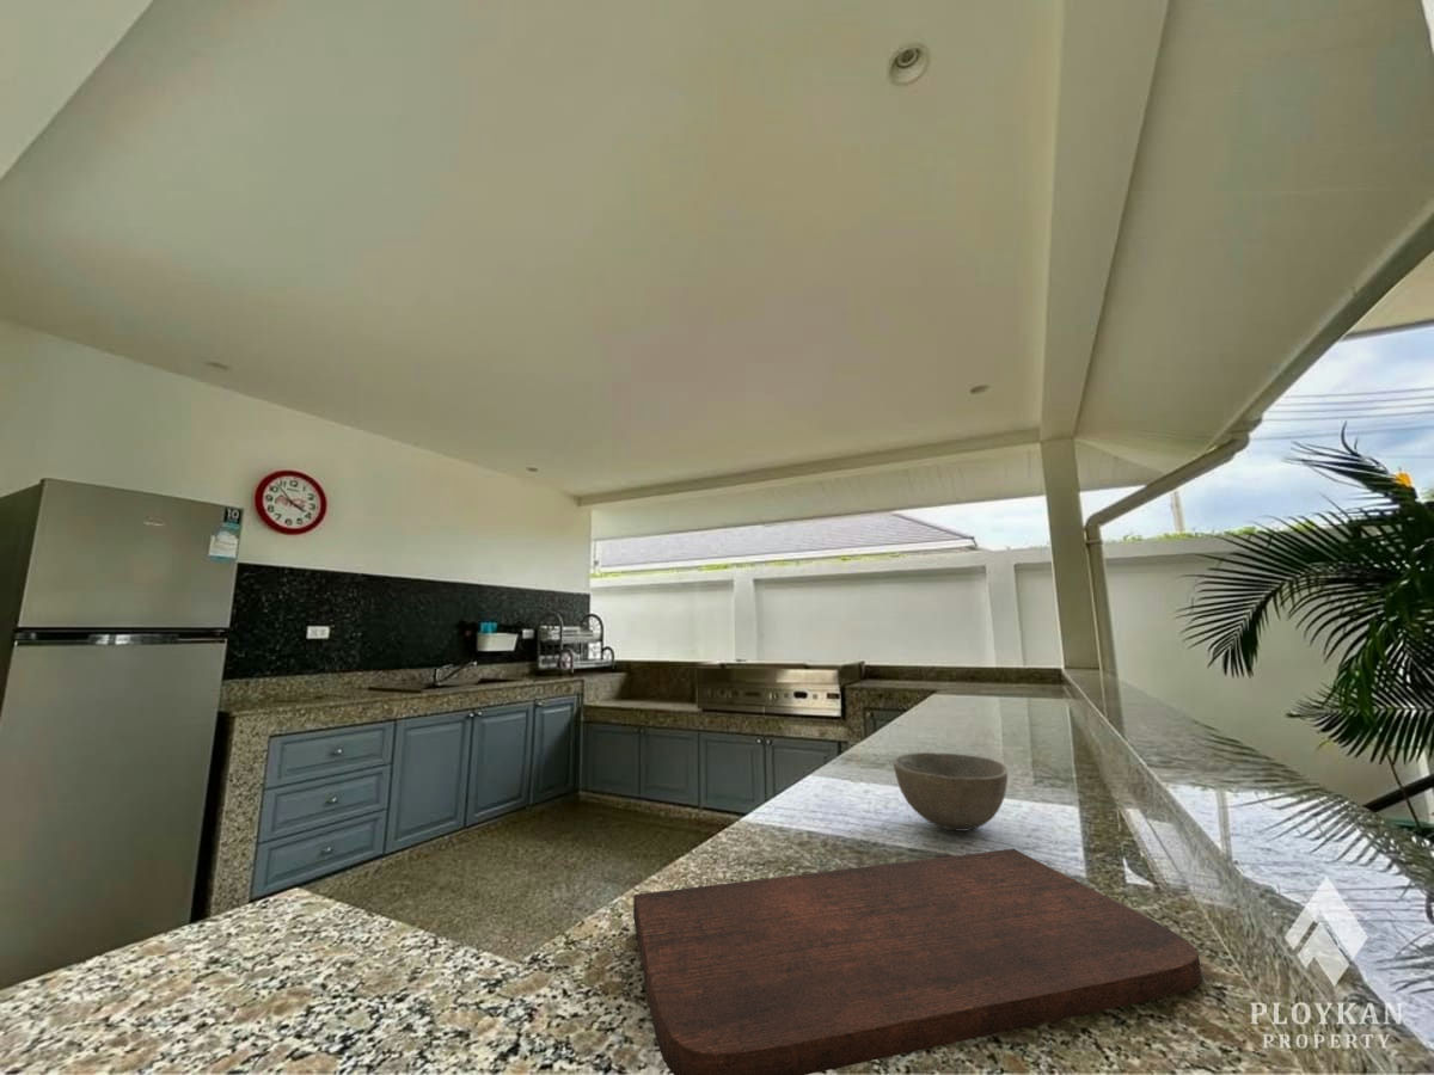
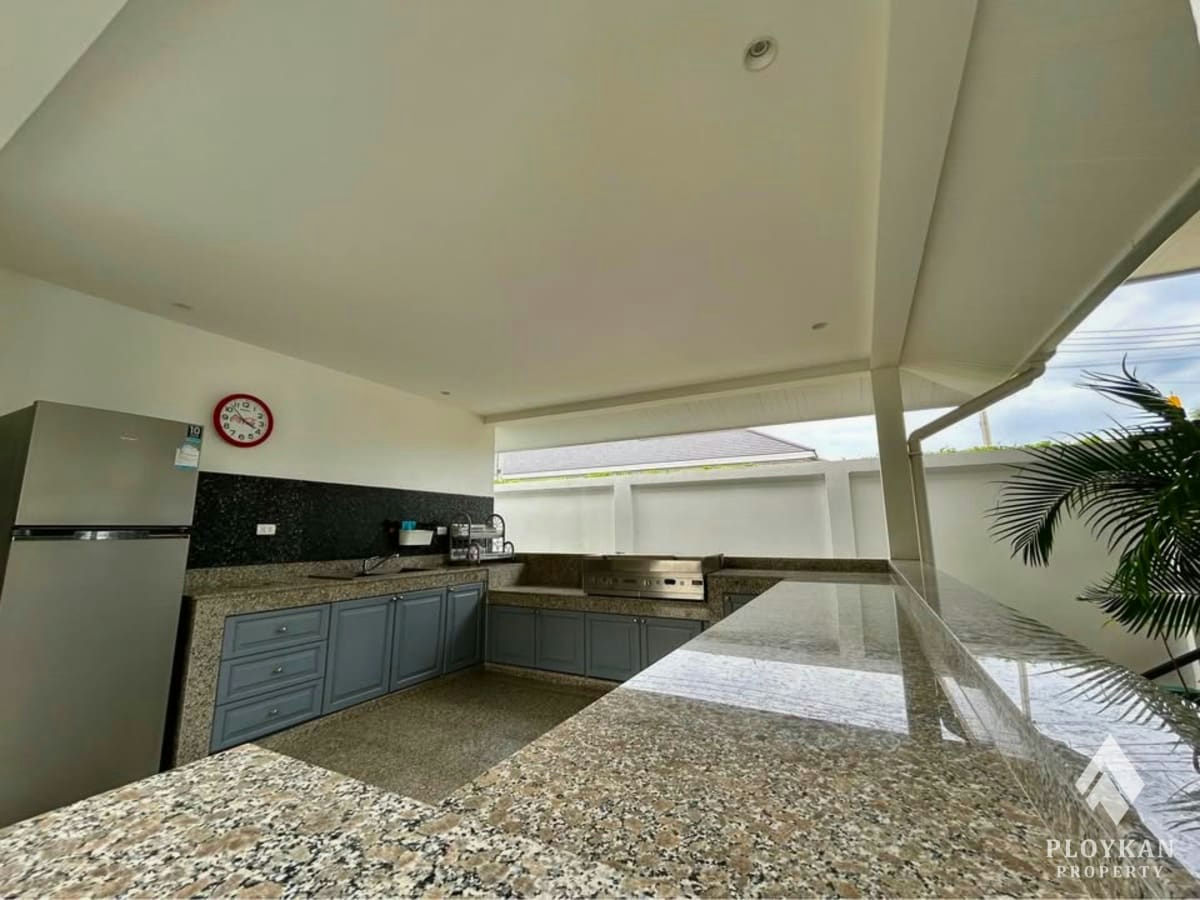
- cutting board [632,848,1203,1075]
- bowl [893,751,1009,833]
